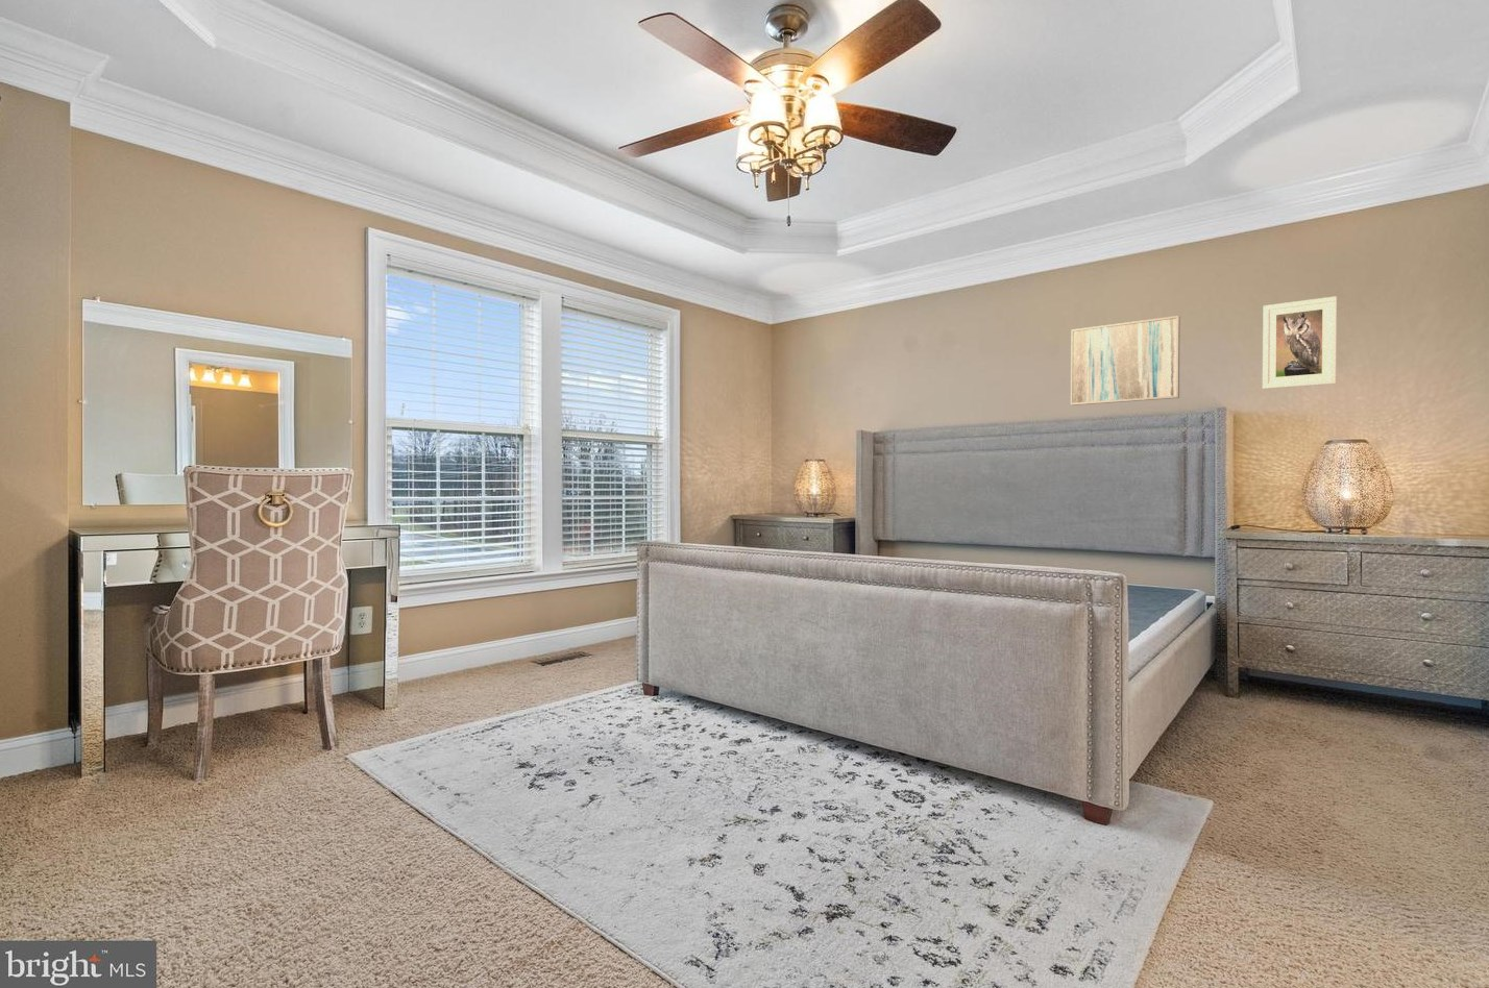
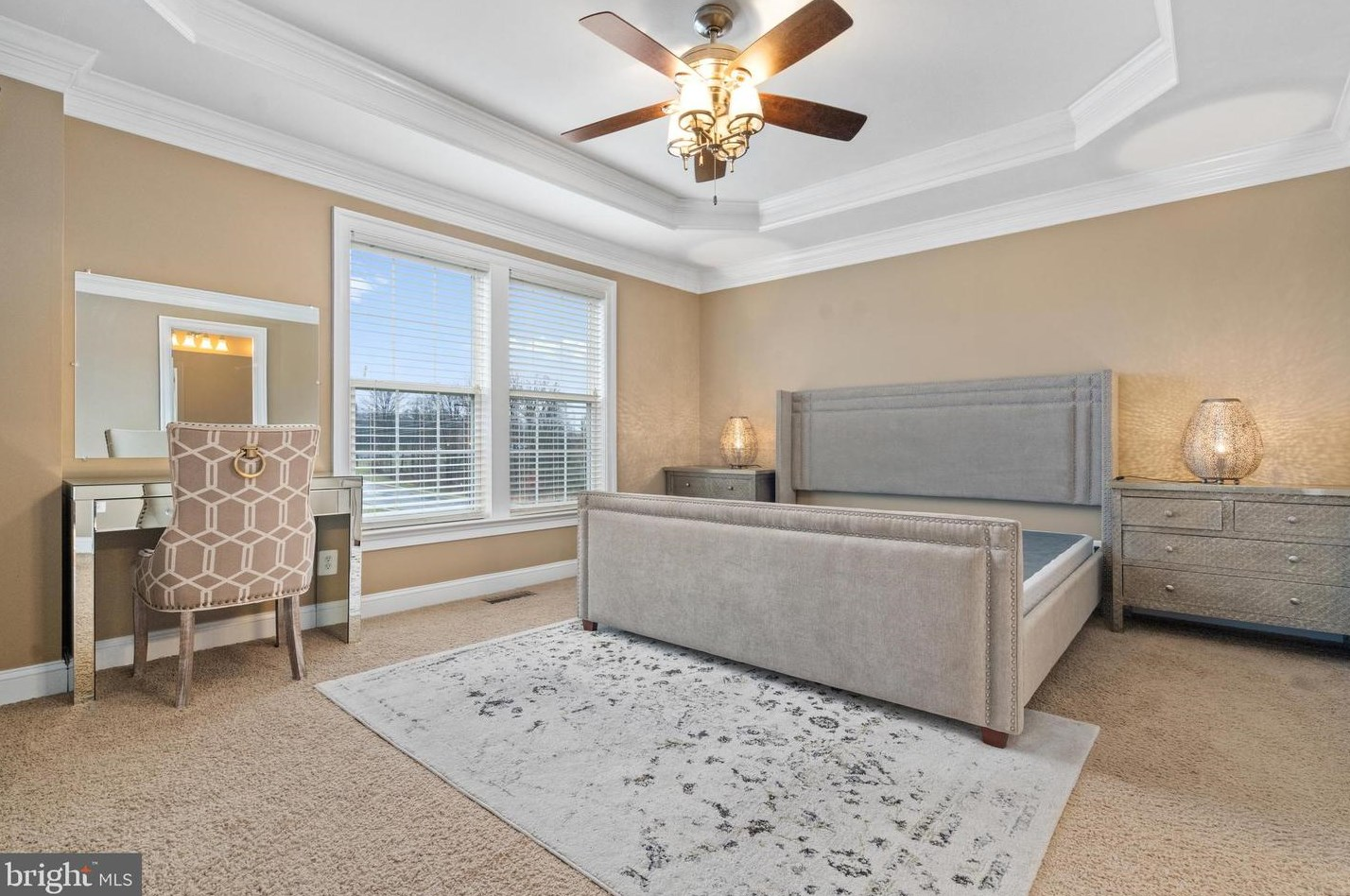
- wall art [1070,314,1181,407]
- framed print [1262,294,1338,389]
